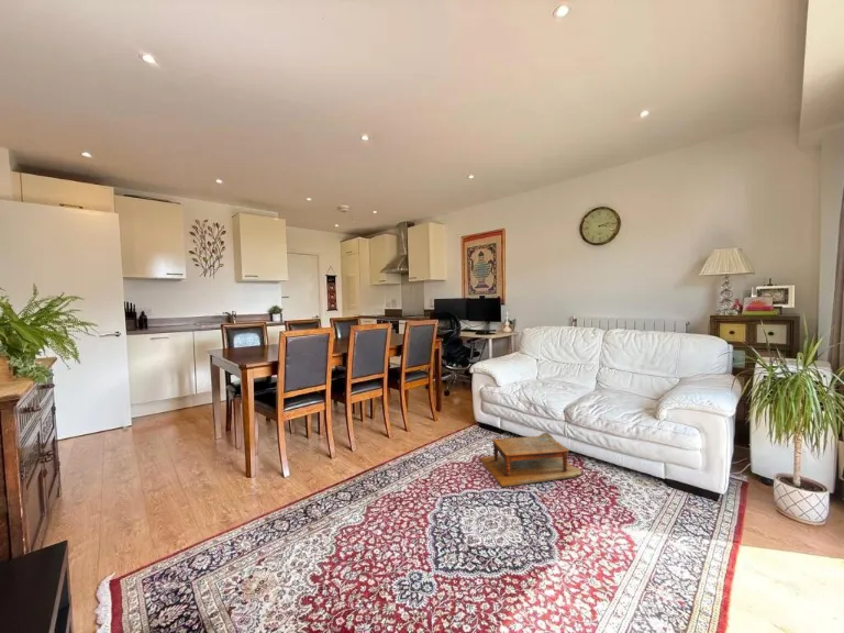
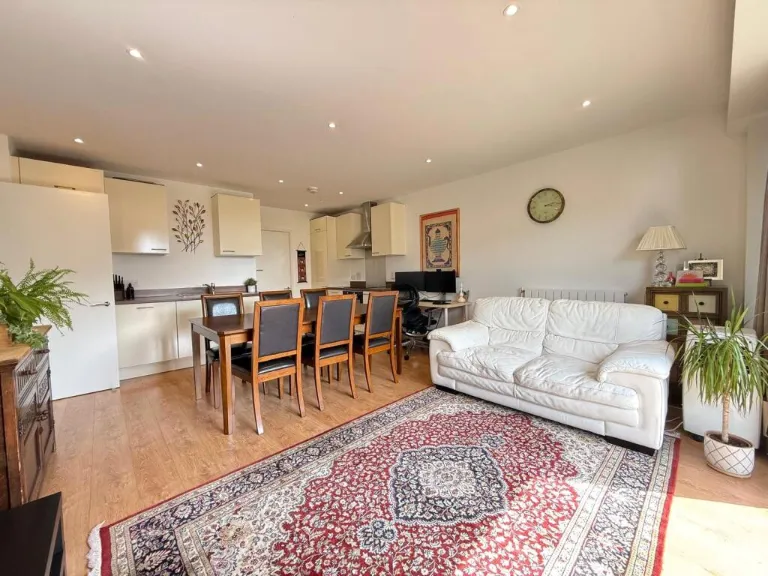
- footstool [479,432,582,488]
